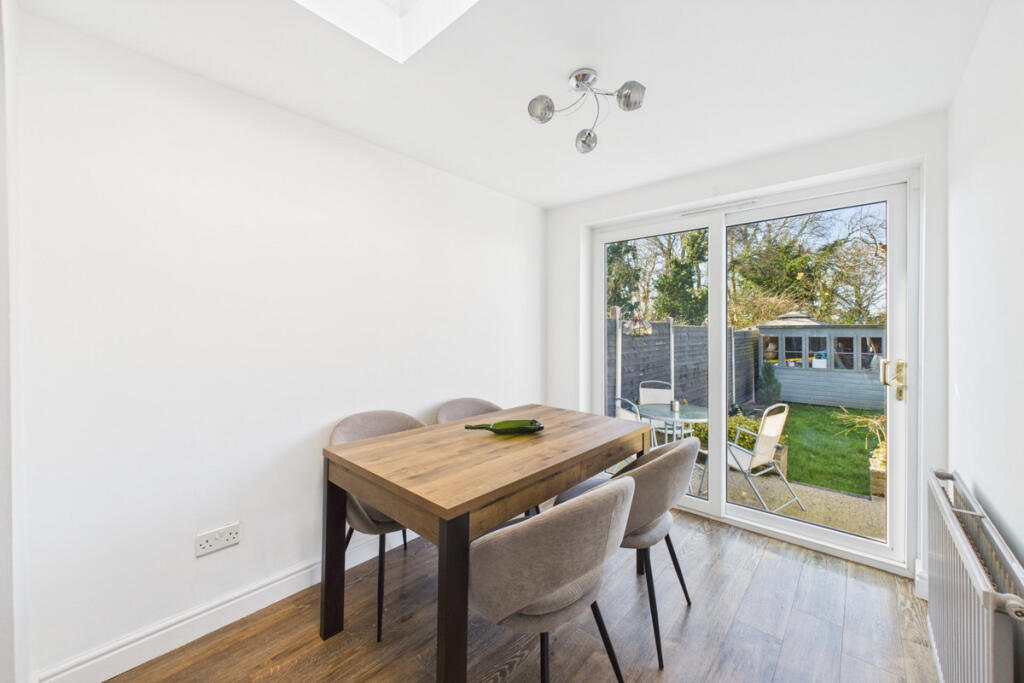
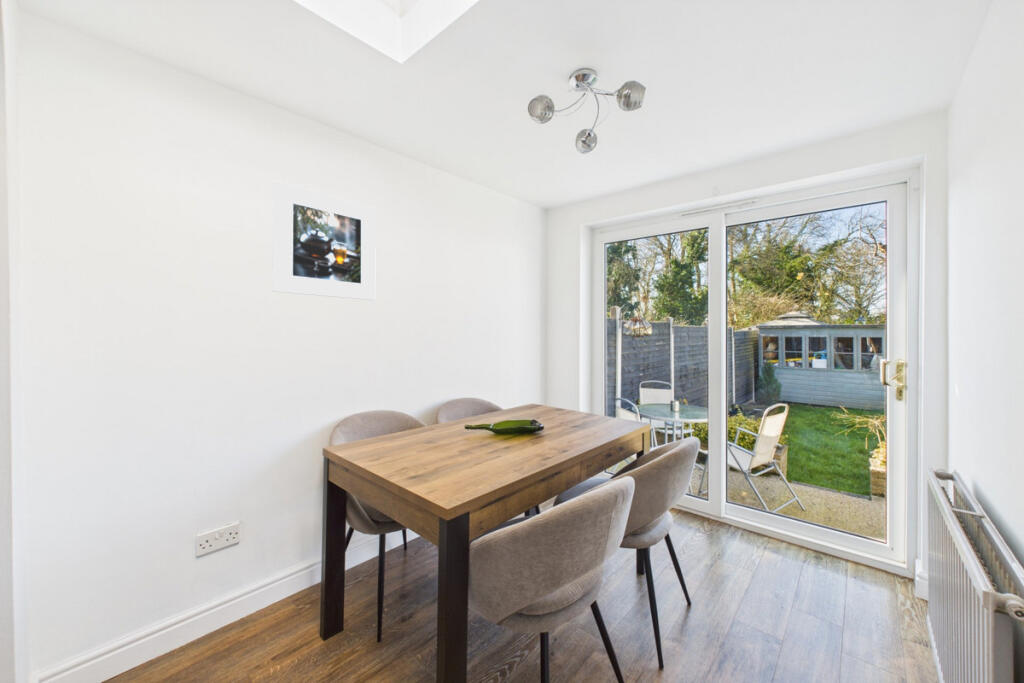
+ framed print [272,180,377,301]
